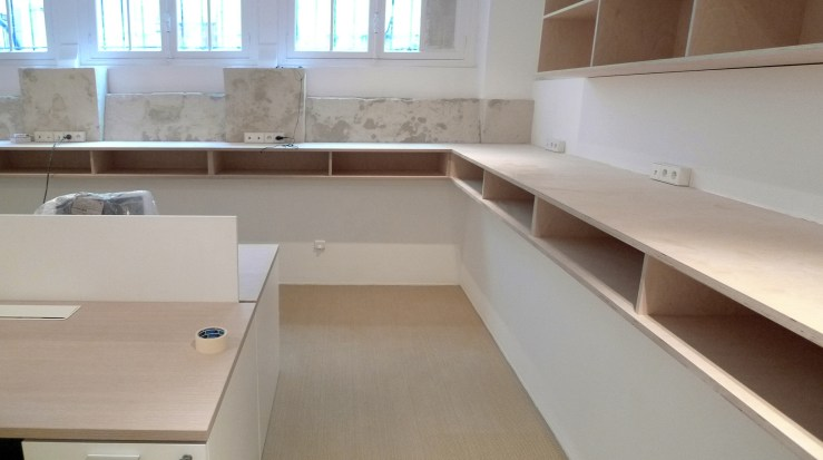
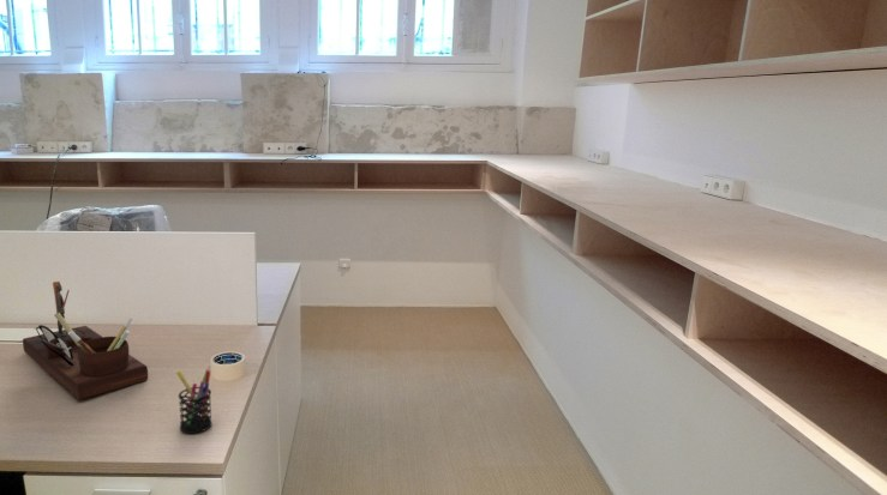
+ pen holder [175,369,214,435]
+ desk organizer [22,280,149,400]
